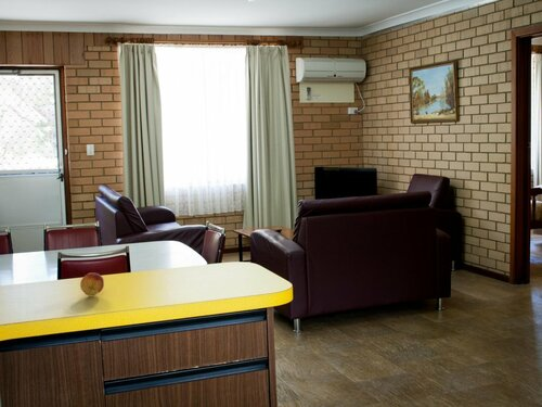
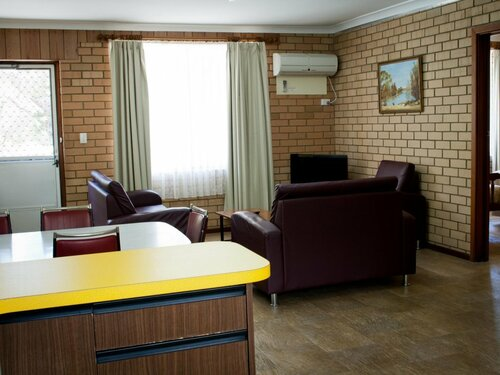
- fruit [79,271,105,296]
